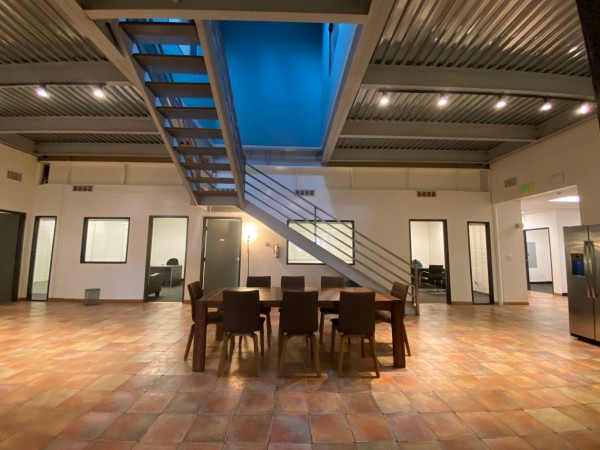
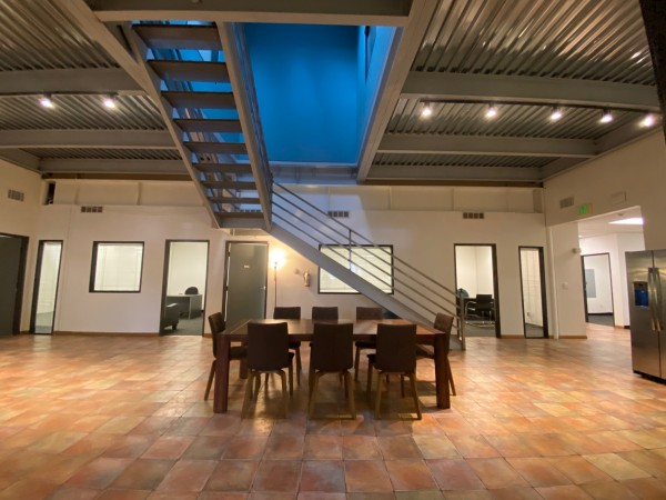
- waste bin [83,287,102,306]
